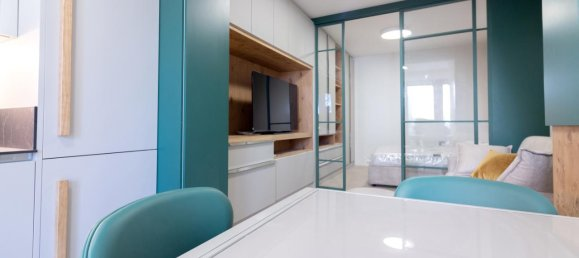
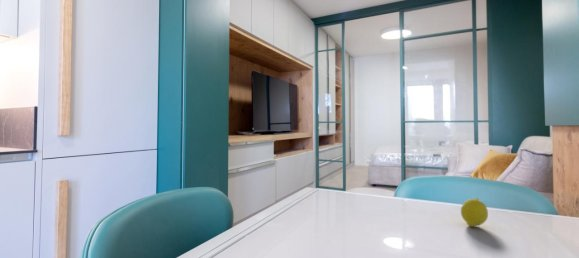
+ fruit [460,197,489,228]
